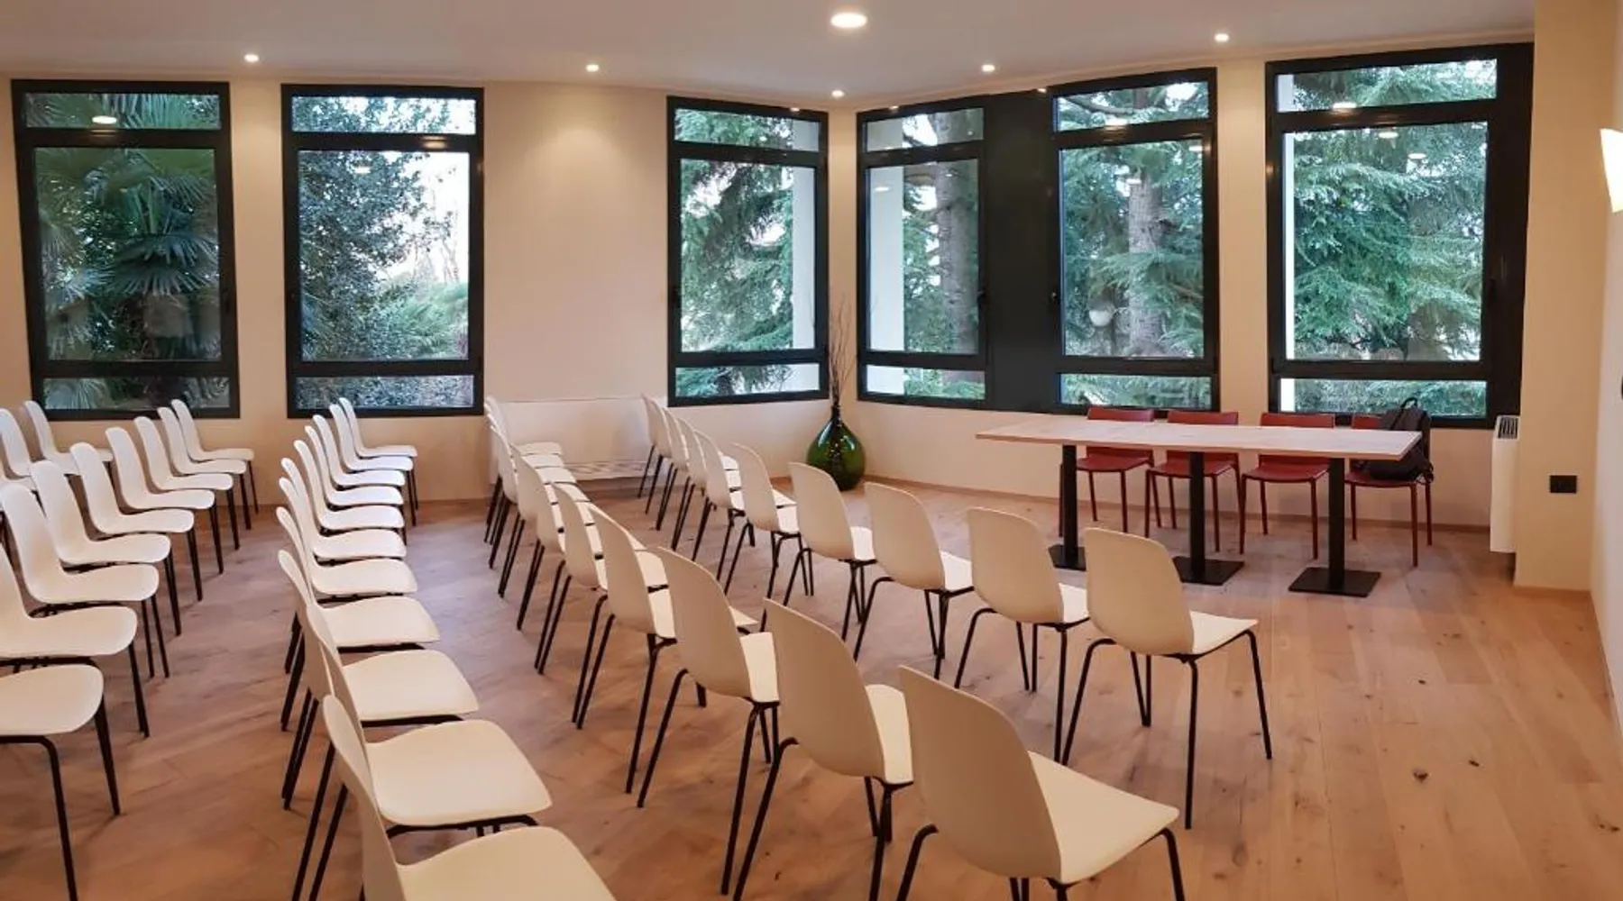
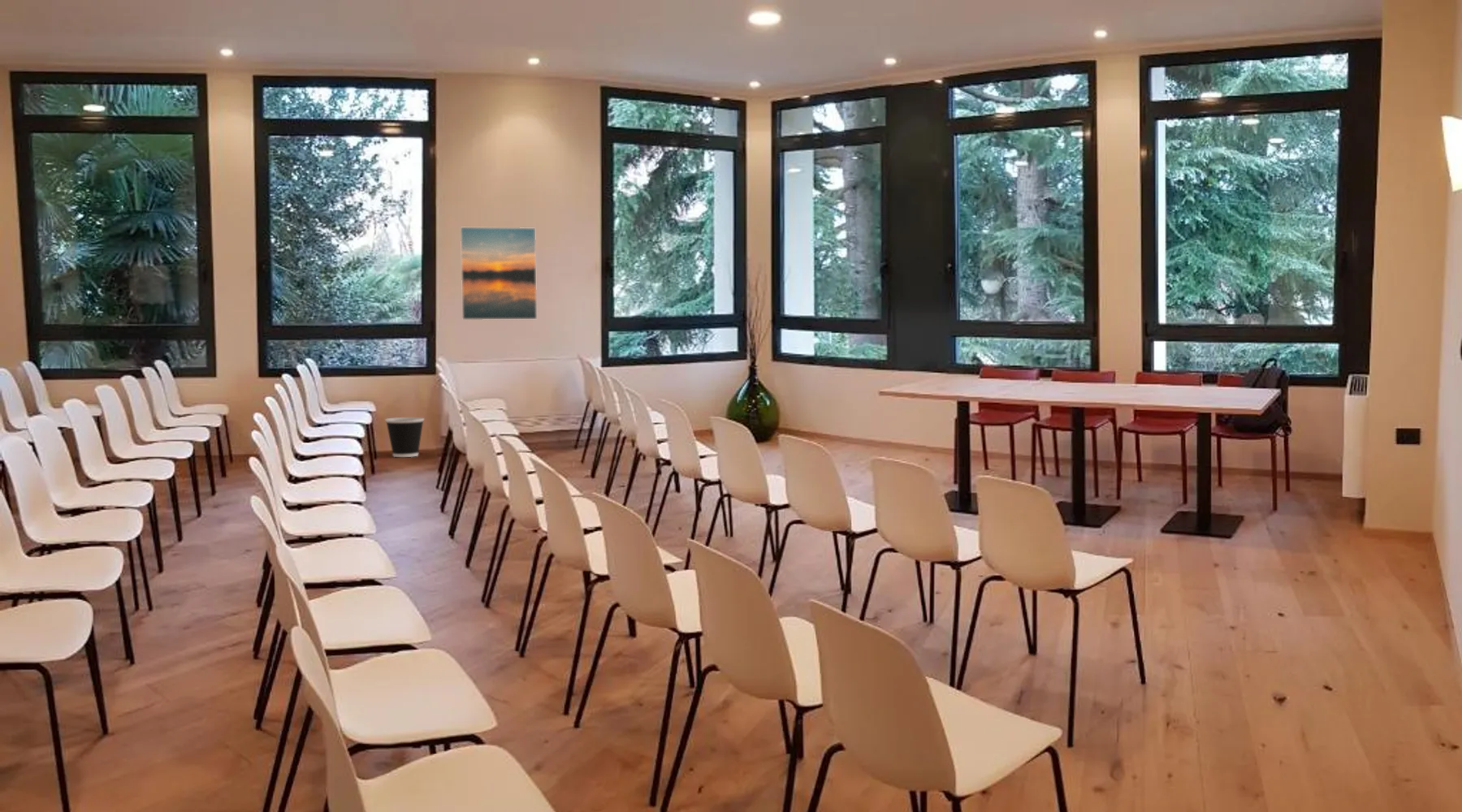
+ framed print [460,227,538,321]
+ wastebasket [384,417,425,458]
